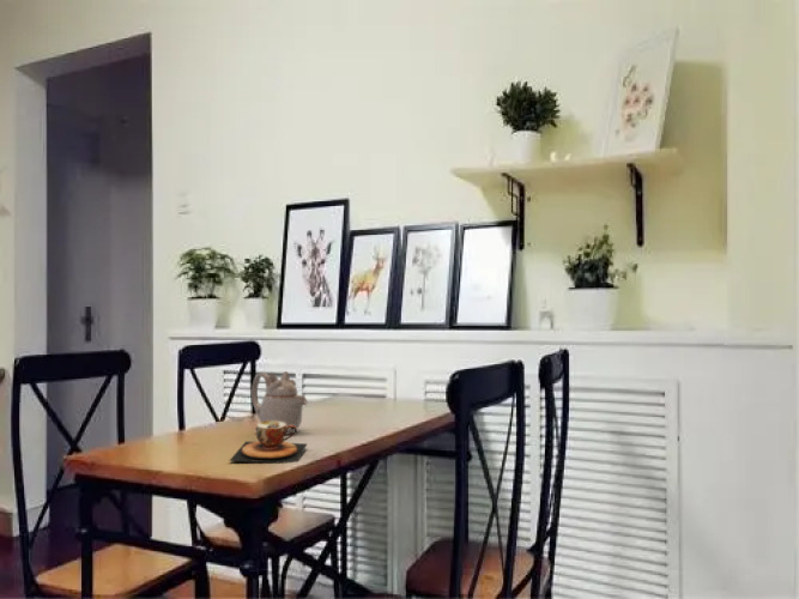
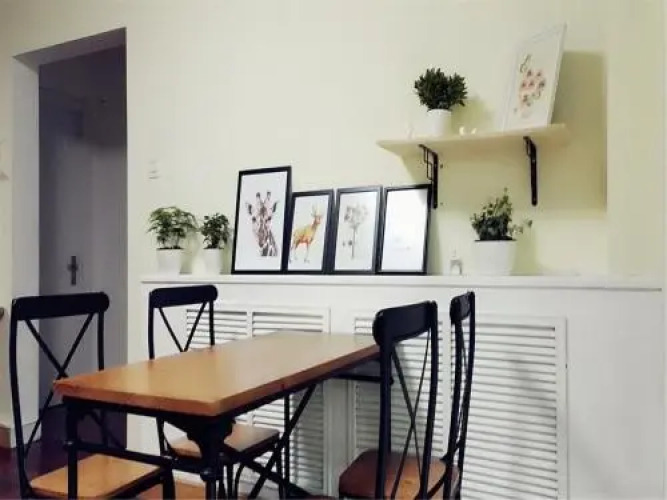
- teacup [228,420,309,465]
- teapot [250,370,308,436]
